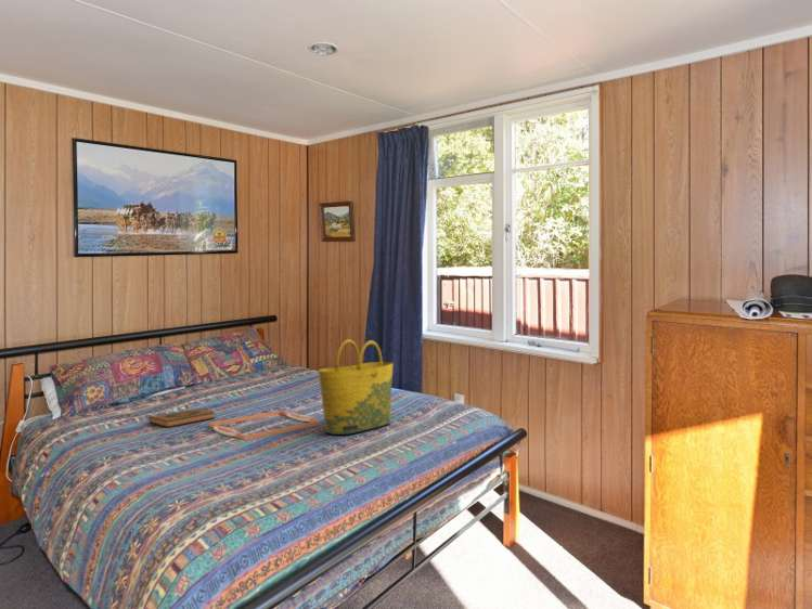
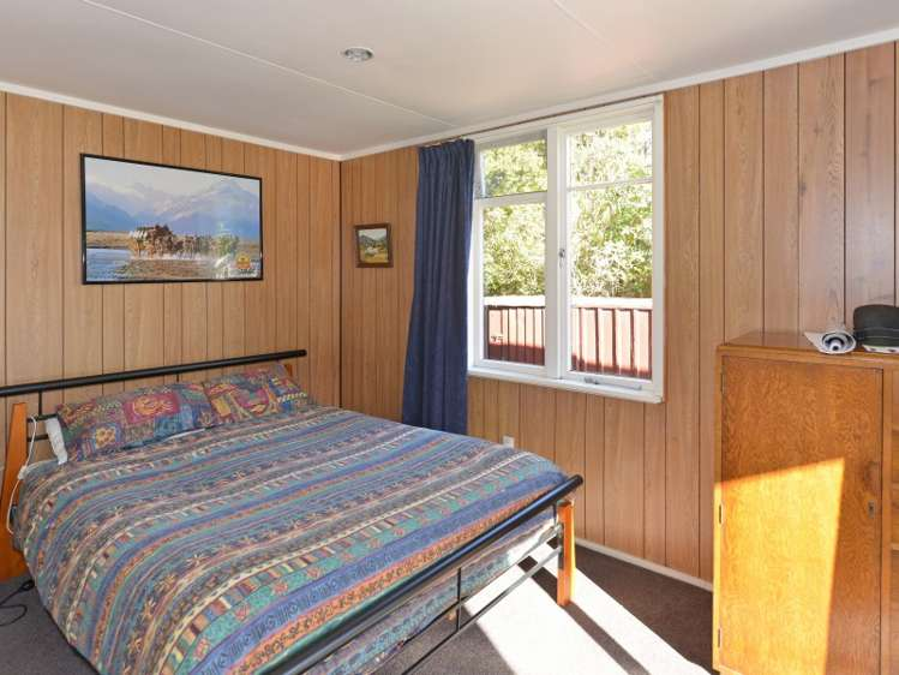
- serving tray [208,410,321,441]
- hardback book [149,407,216,428]
- tote bag [318,338,395,436]
